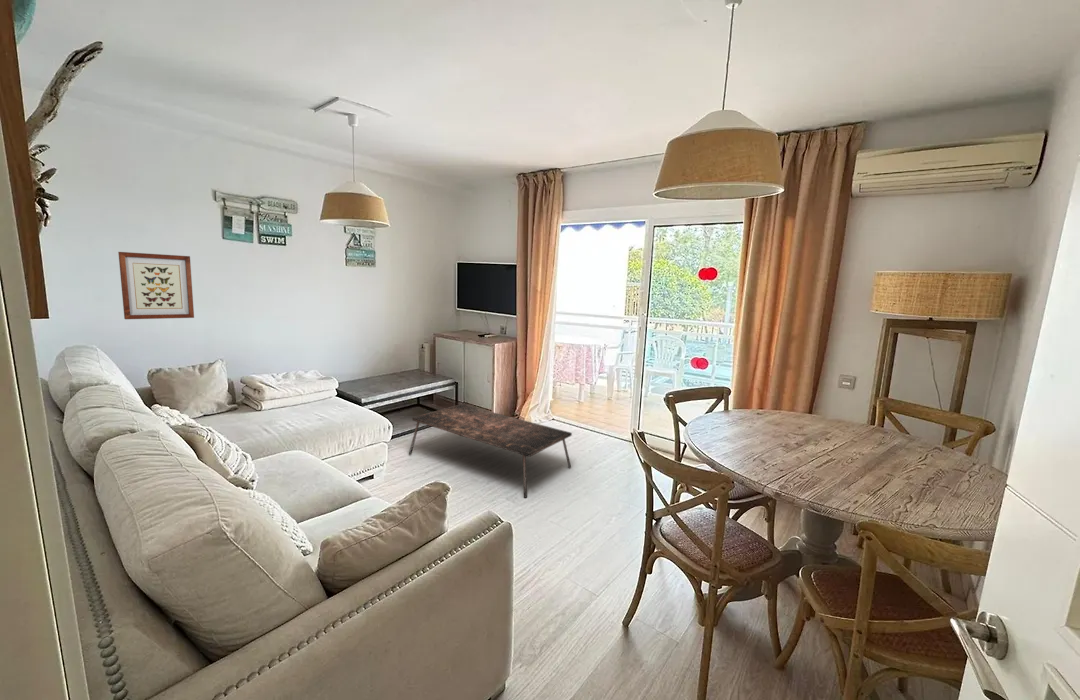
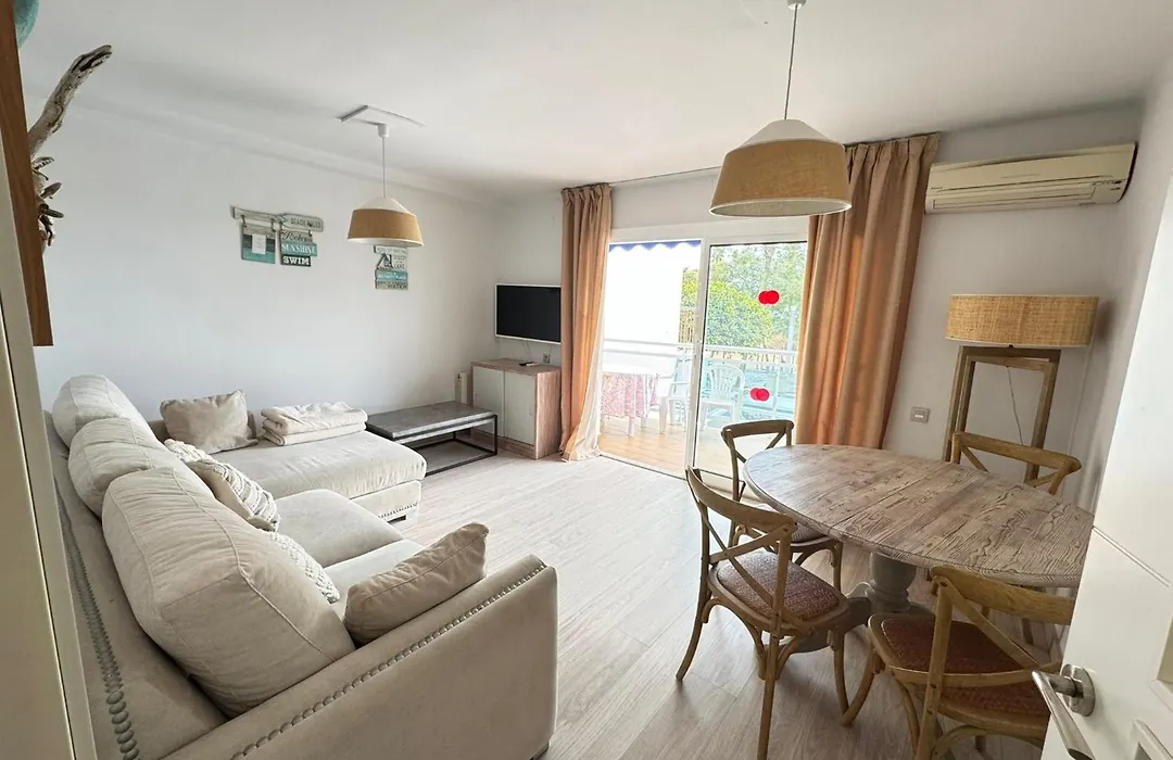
- coffee table [408,403,573,499]
- wall art [117,251,195,320]
